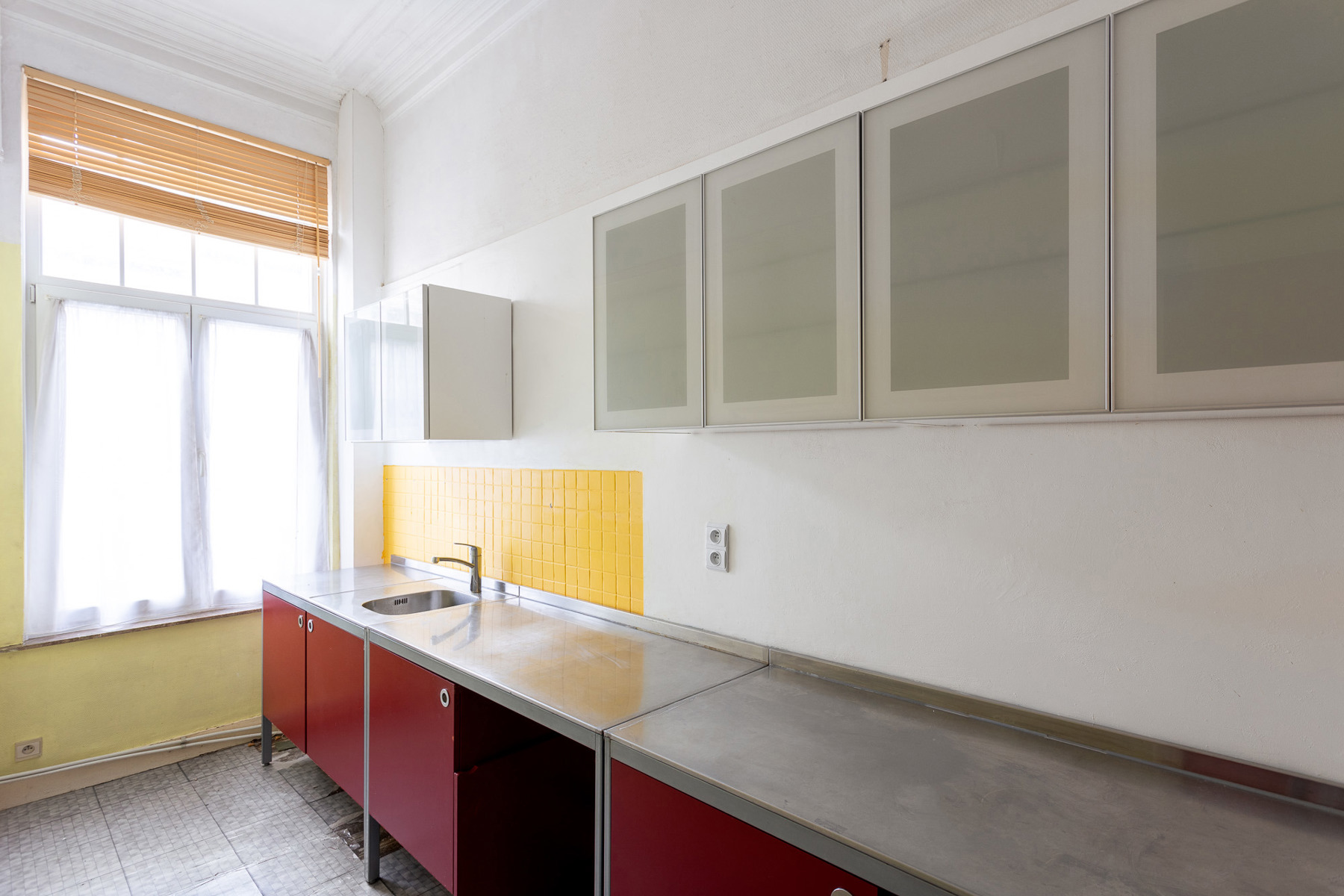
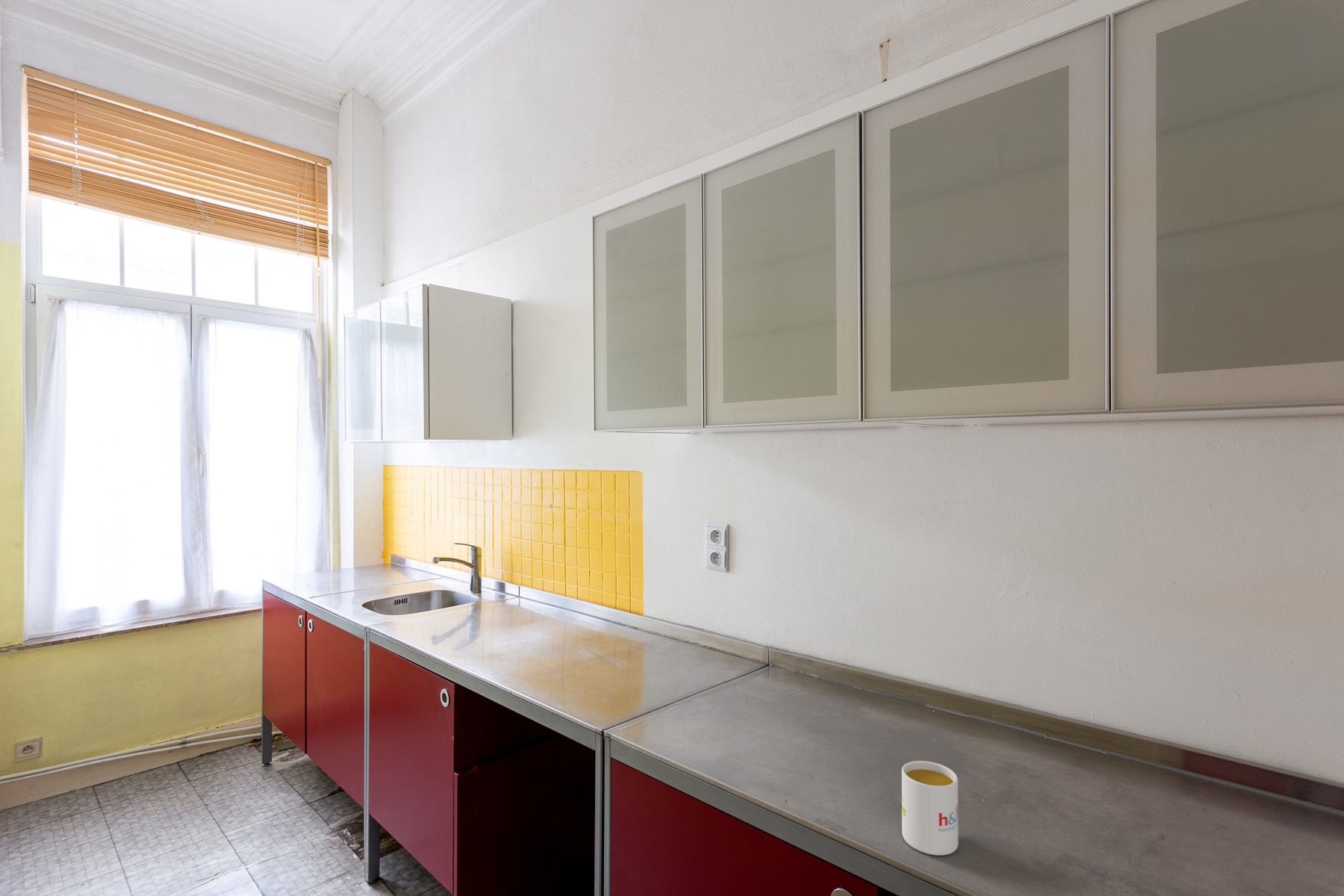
+ mug [901,760,959,856]
